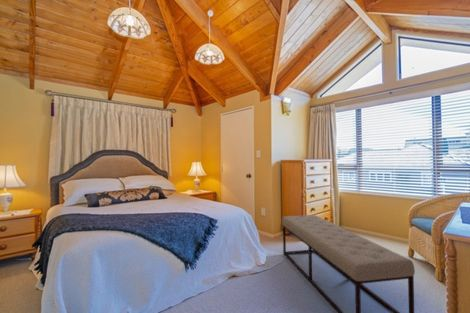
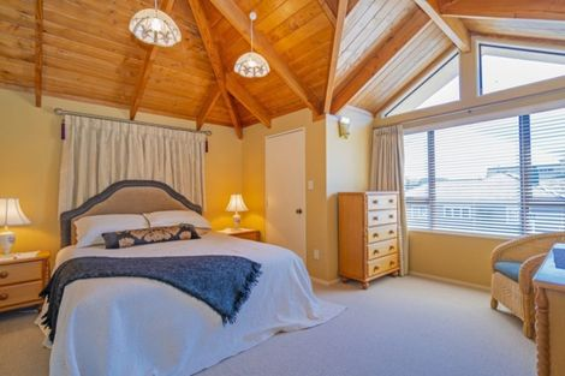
- bench [281,214,416,313]
